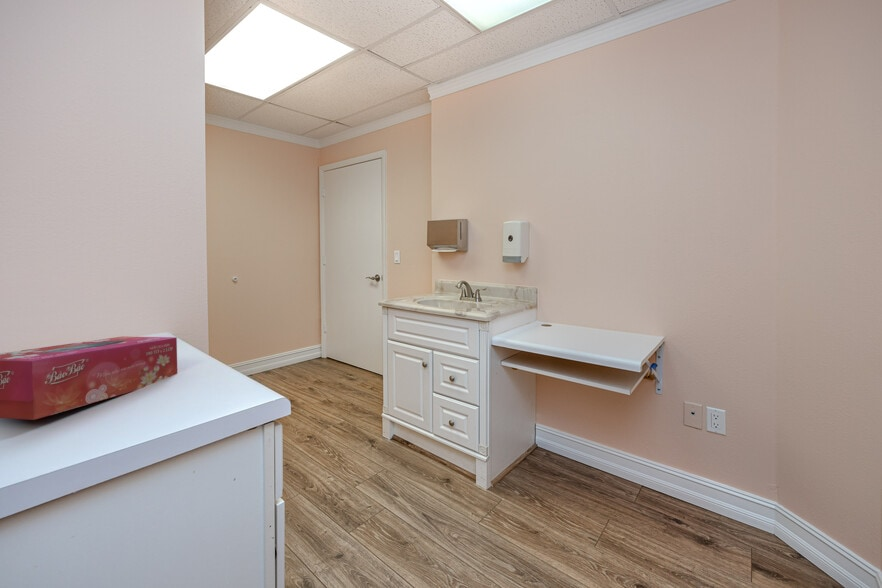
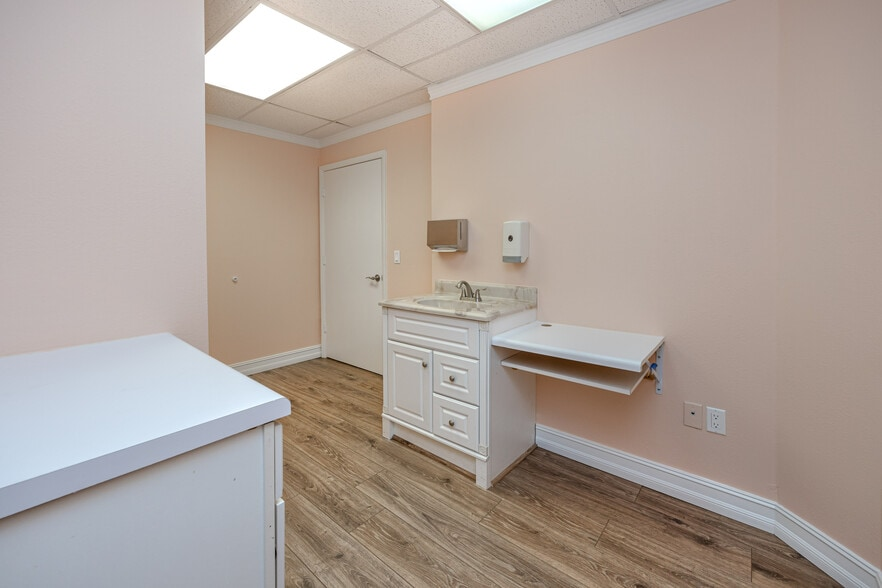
- tissue box [0,336,178,421]
